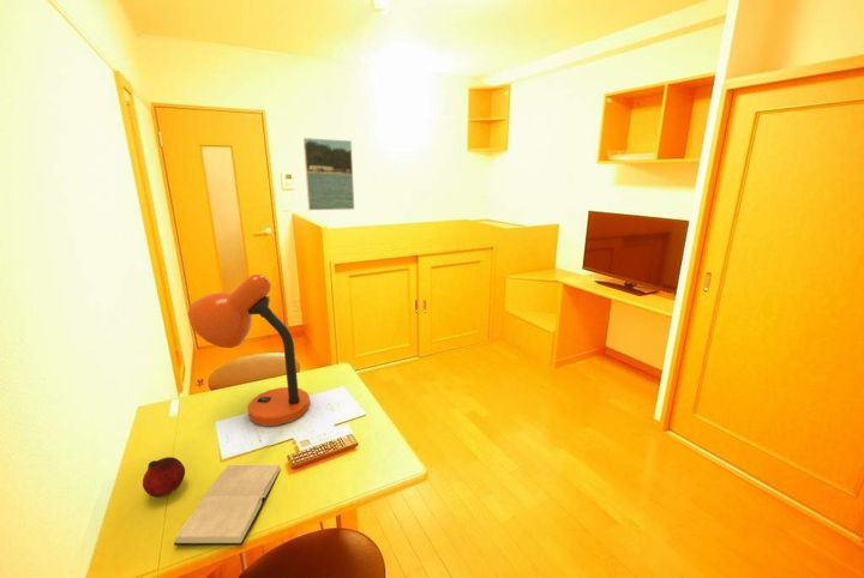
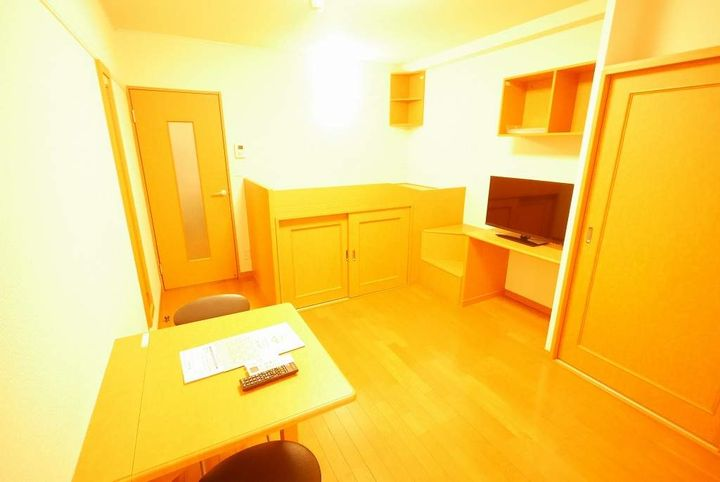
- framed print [302,137,355,211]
- fruit [142,456,186,499]
- hardback book [173,463,282,547]
- desk lamp [187,273,311,427]
